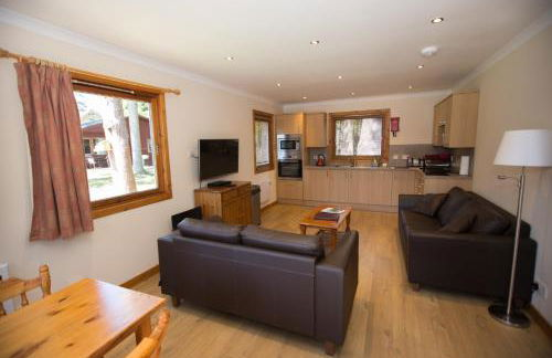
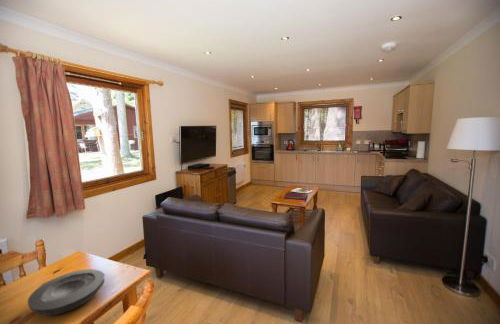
+ plate [27,268,106,316]
